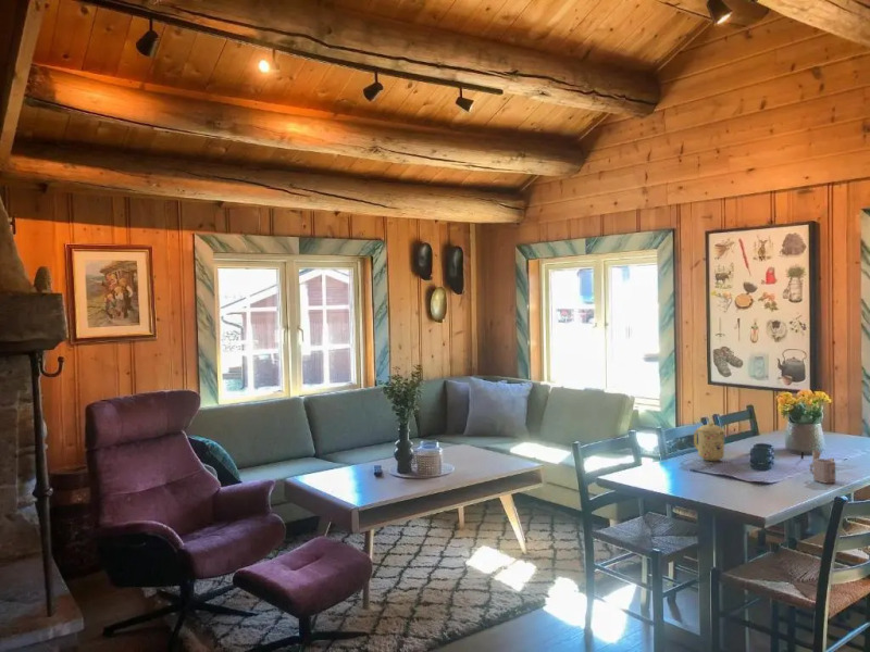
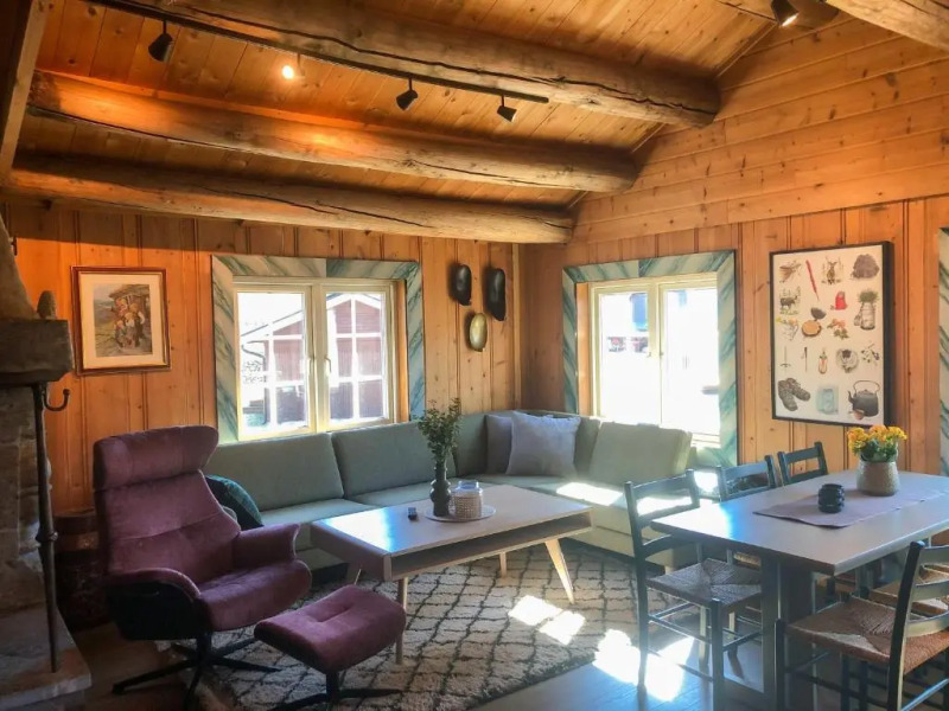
- cup [800,440,835,463]
- mug [693,422,726,462]
- cup [809,457,836,484]
